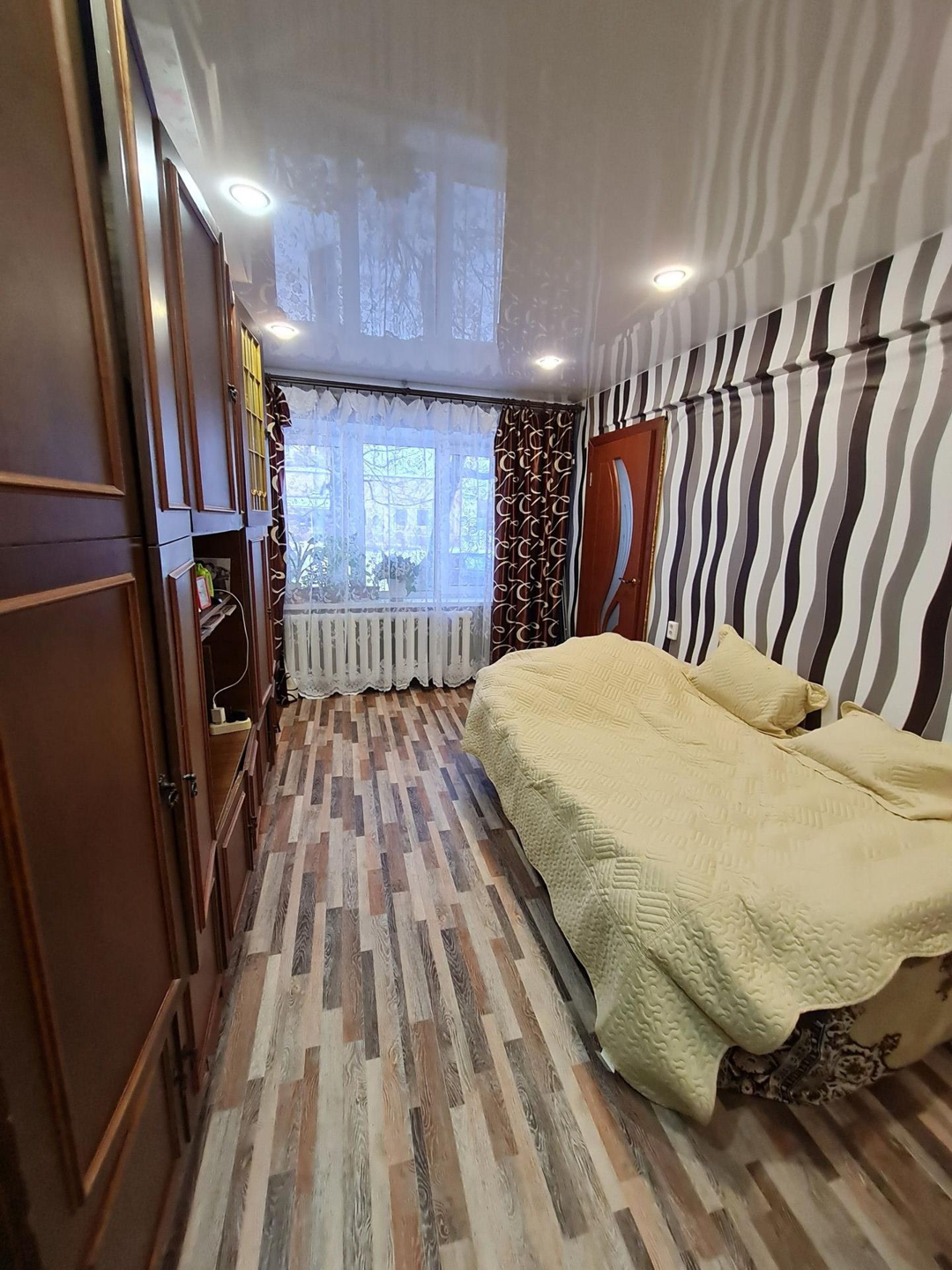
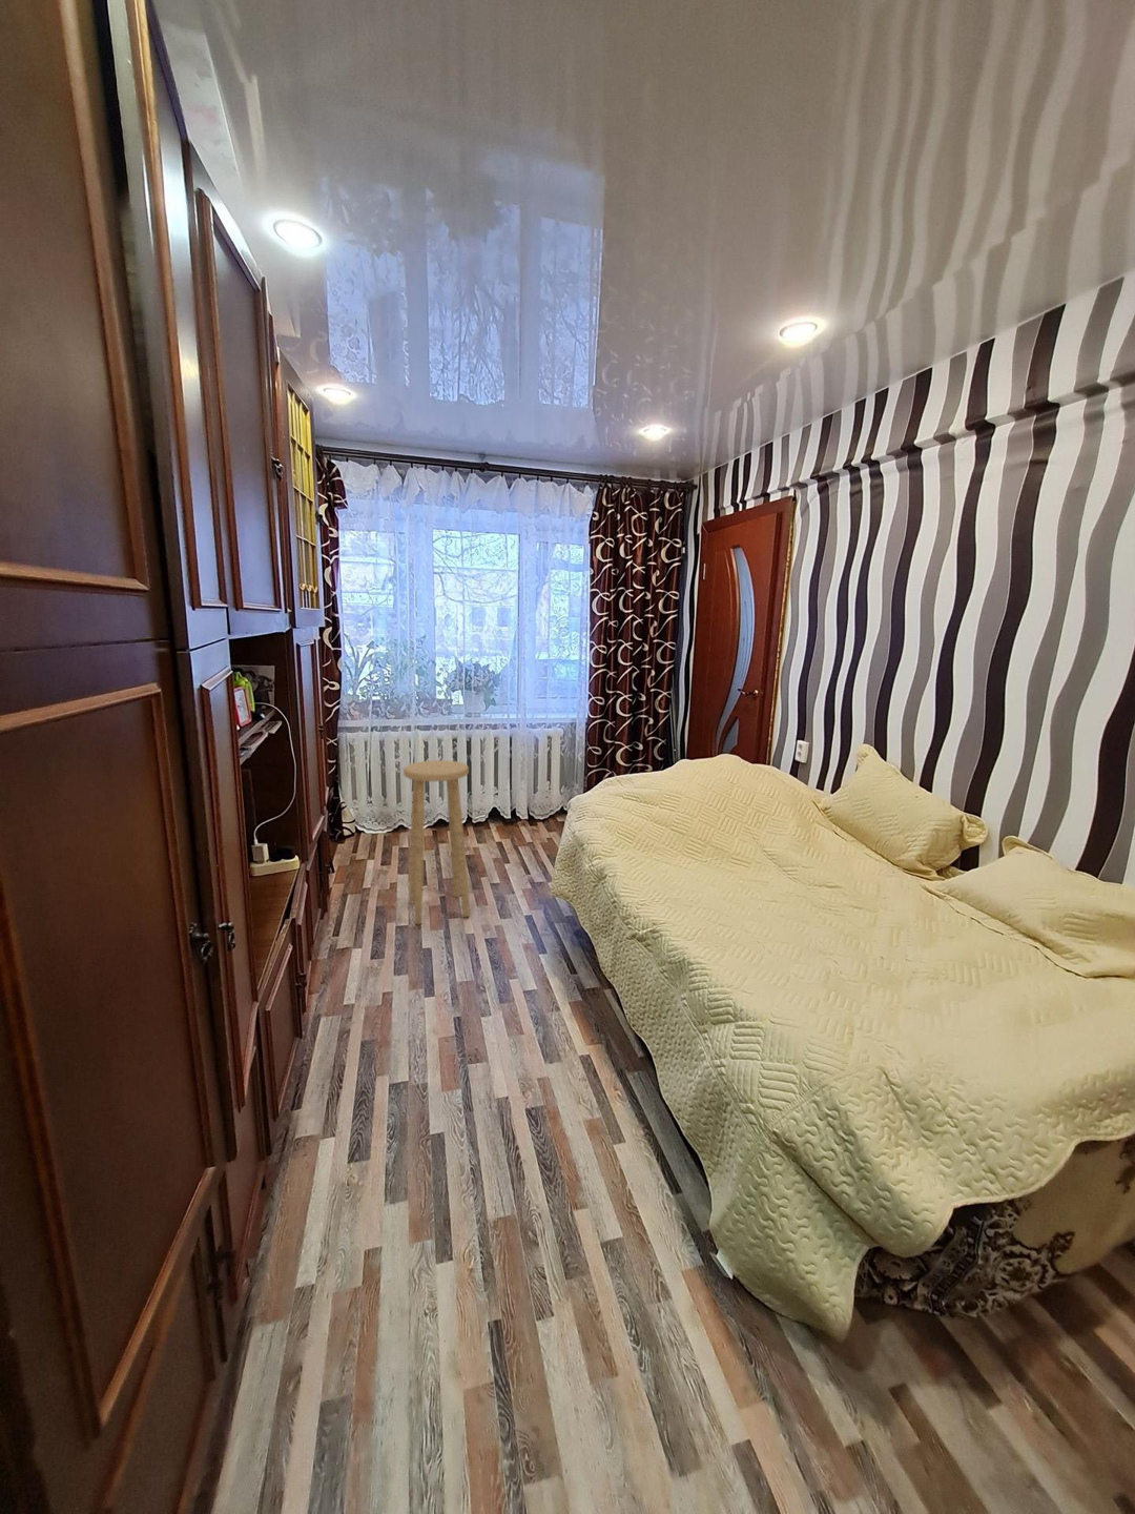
+ stool [403,759,471,925]
